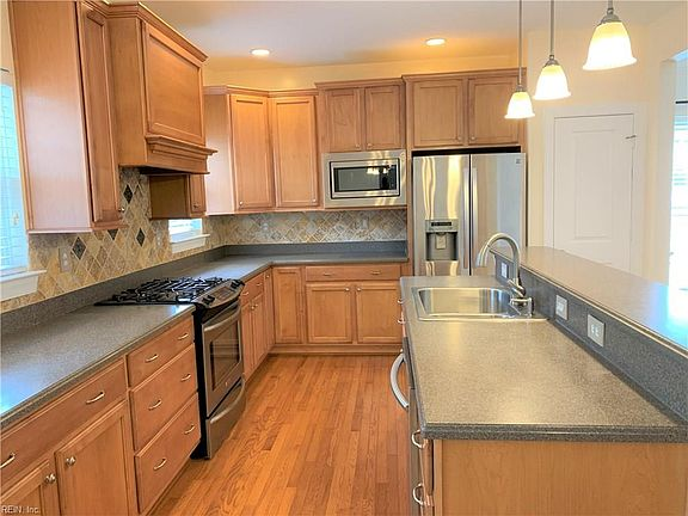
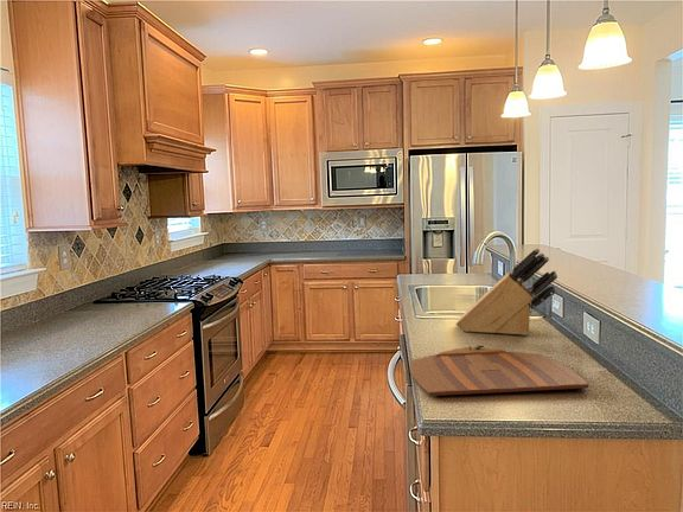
+ cutting board [409,345,589,397]
+ knife block [455,248,558,337]
